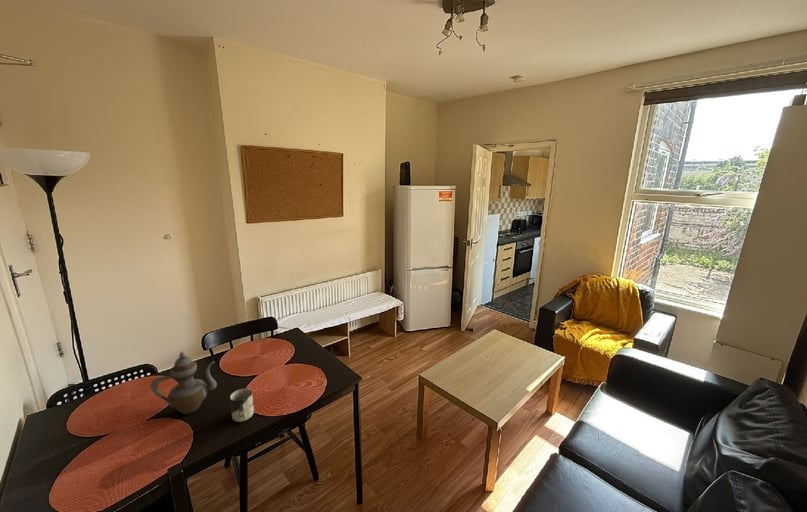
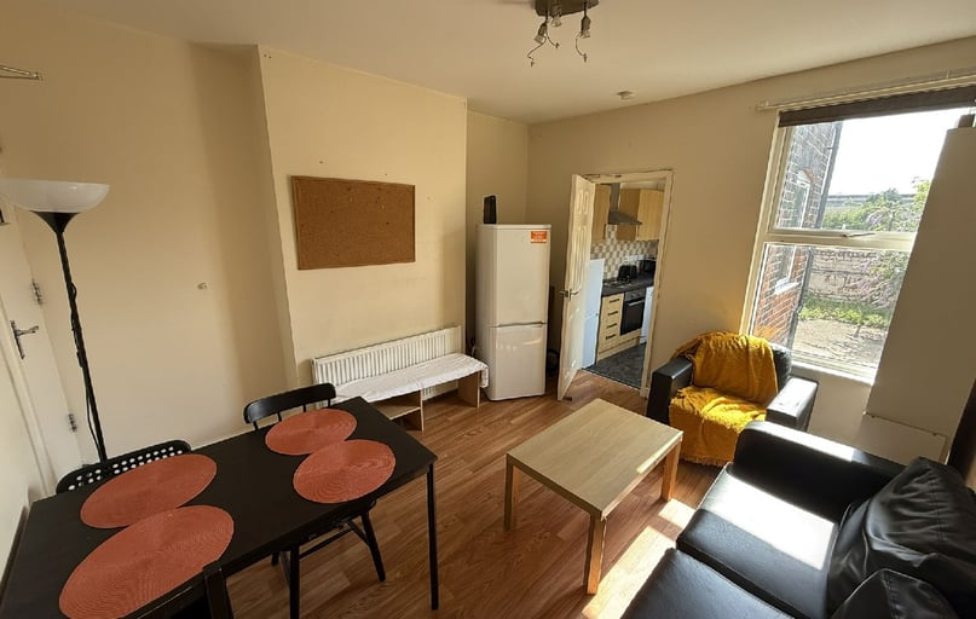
- cup [229,388,255,423]
- teapot [149,350,218,415]
